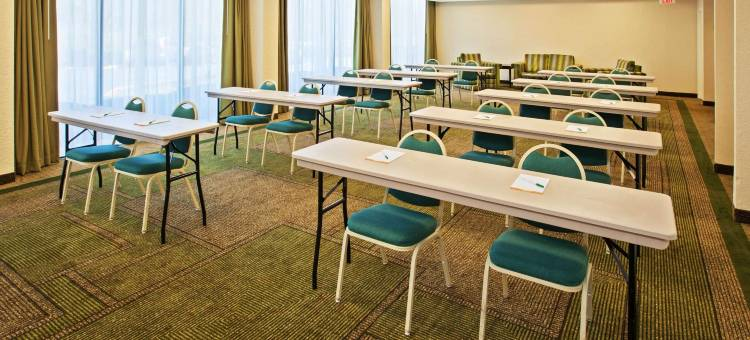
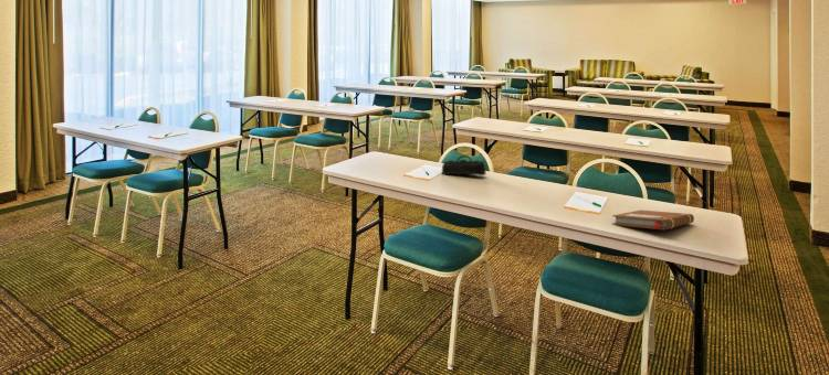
+ notebook [611,210,695,231]
+ pencil case [441,153,487,176]
